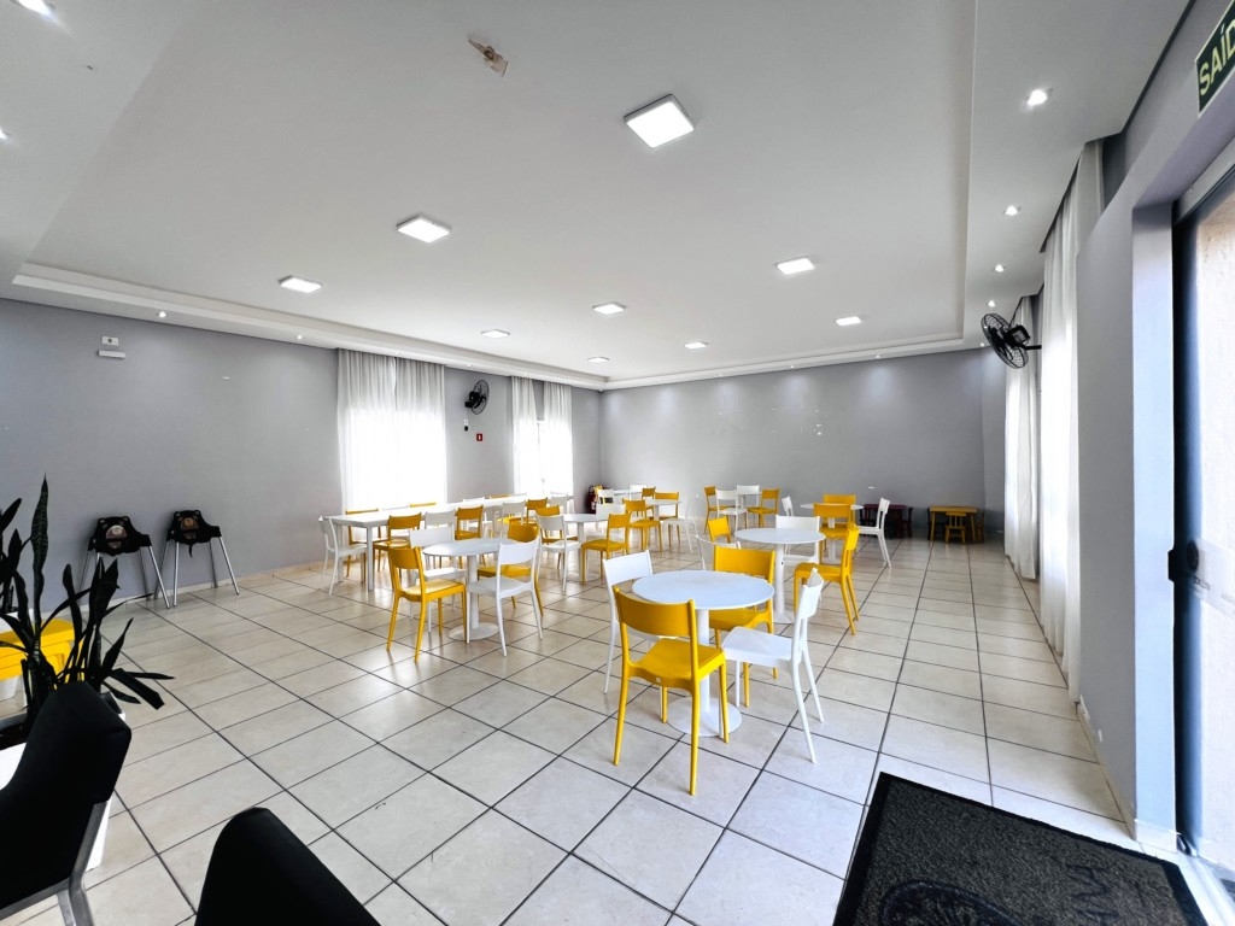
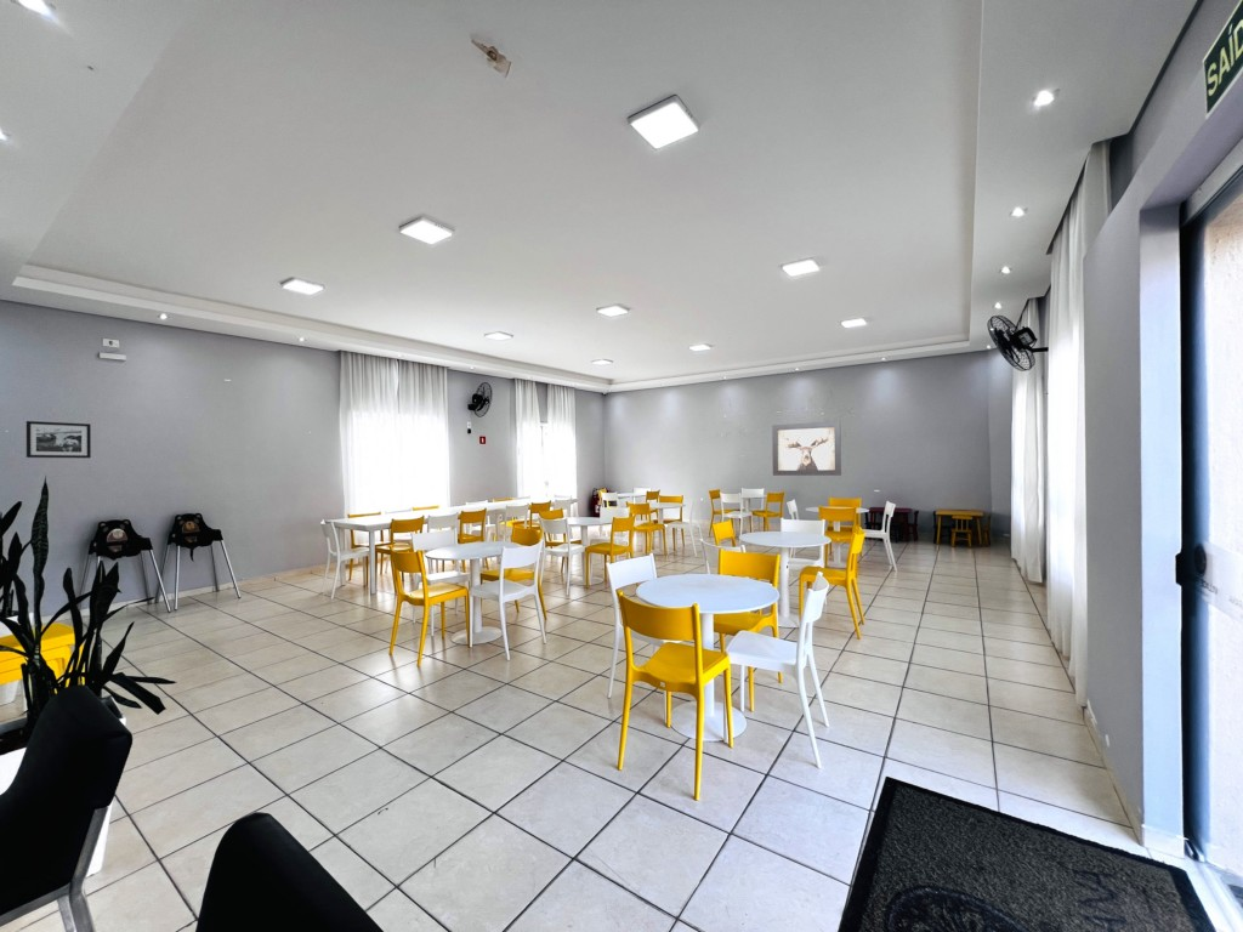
+ picture frame [25,420,92,459]
+ wall art [771,420,842,477]
